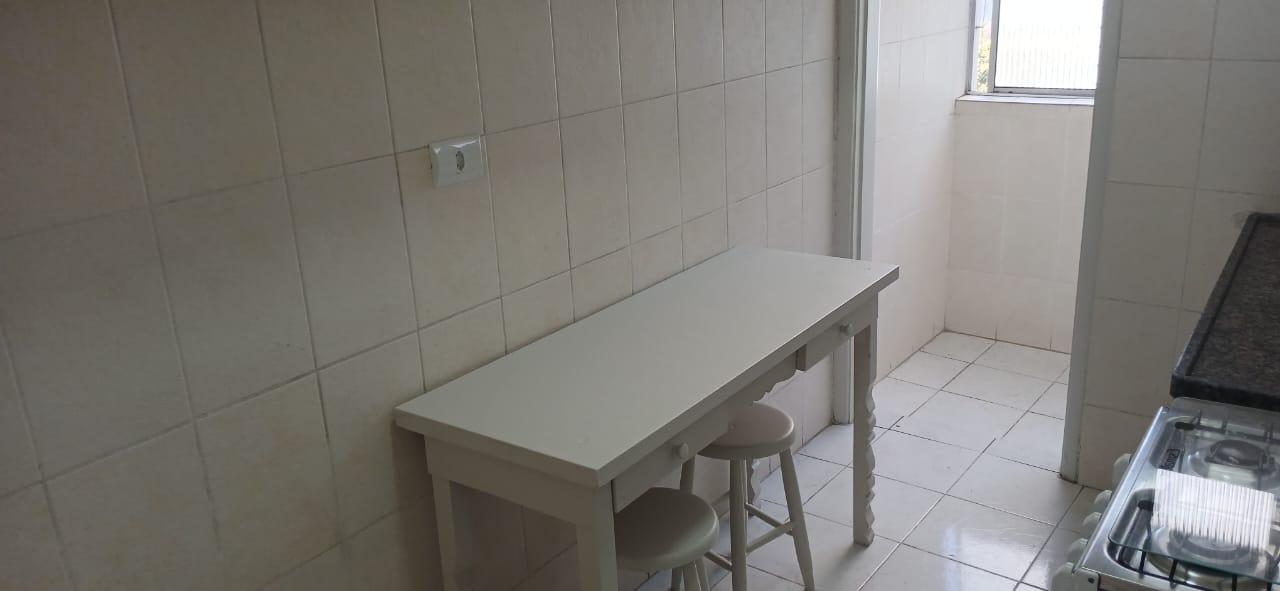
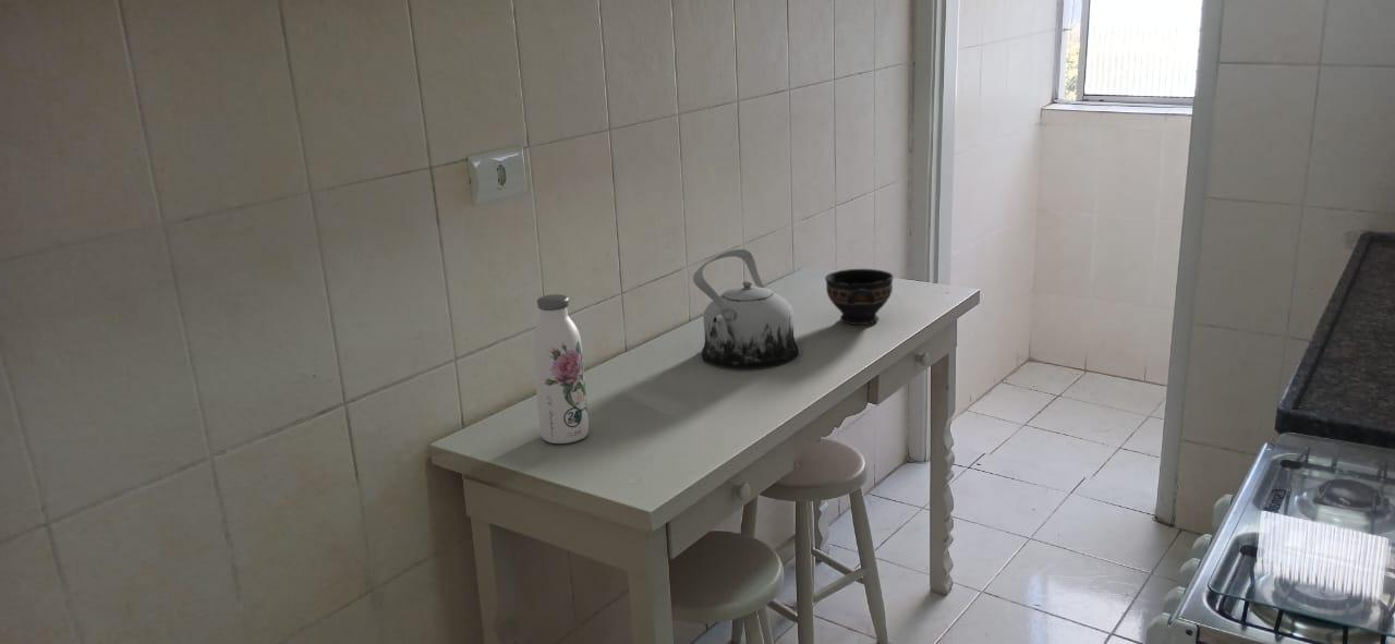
+ teapot [692,248,800,369]
+ water bottle [532,293,590,445]
+ bowl [824,268,895,326]
